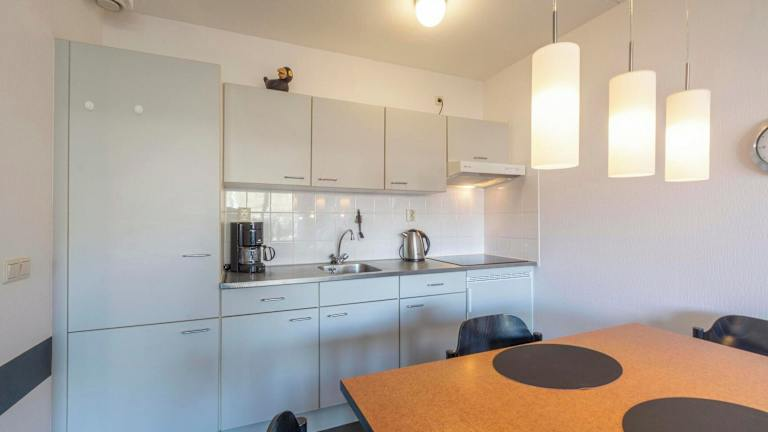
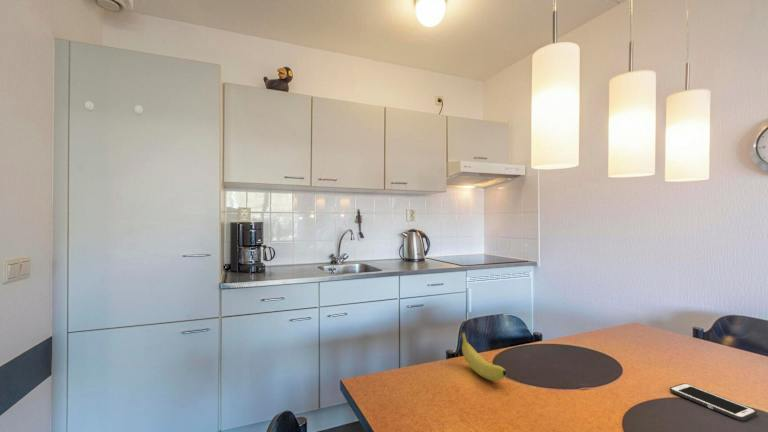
+ fruit [460,331,508,382]
+ cell phone [669,382,758,422]
